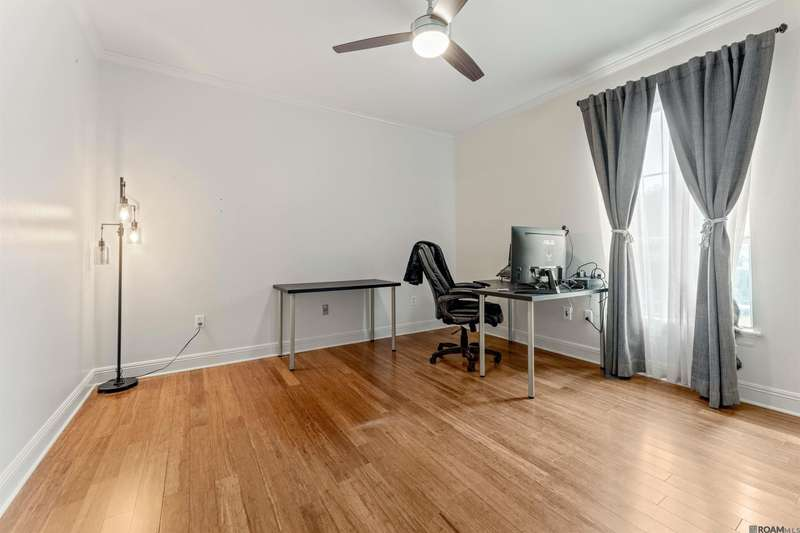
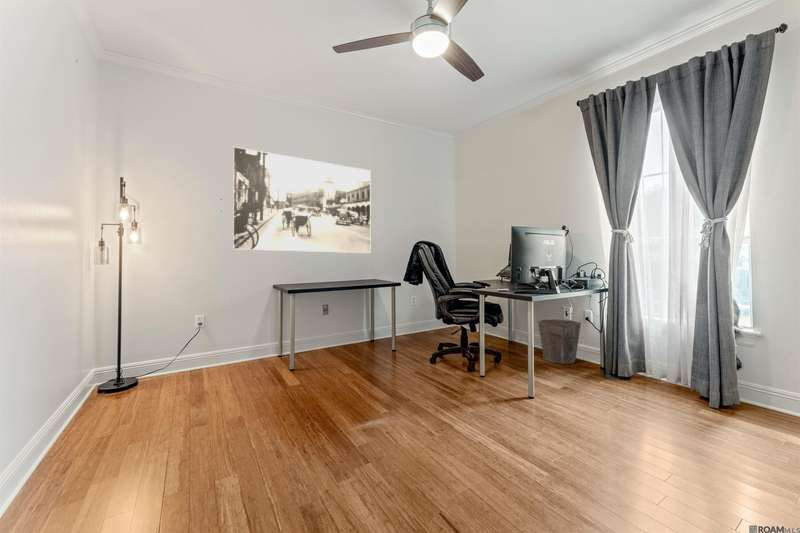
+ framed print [232,146,371,254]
+ waste bin [537,318,582,365]
